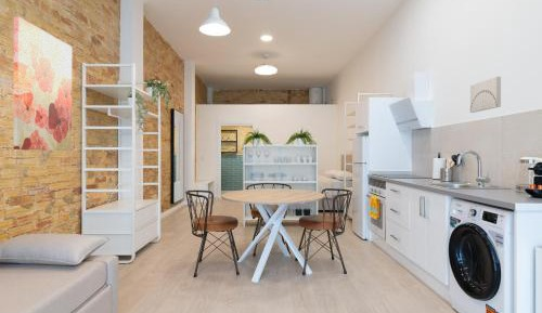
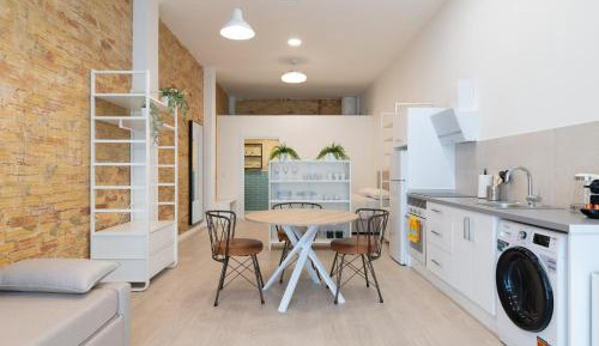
- wall art [469,76,502,114]
- wall art [12,15,73,152]
